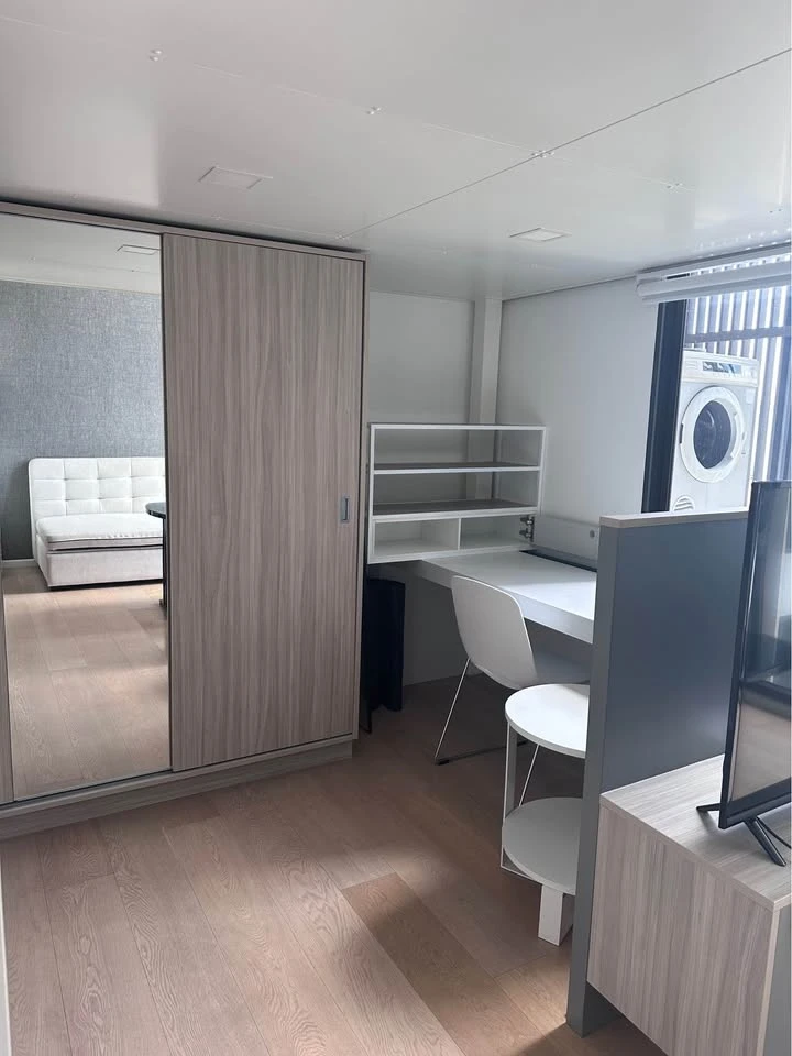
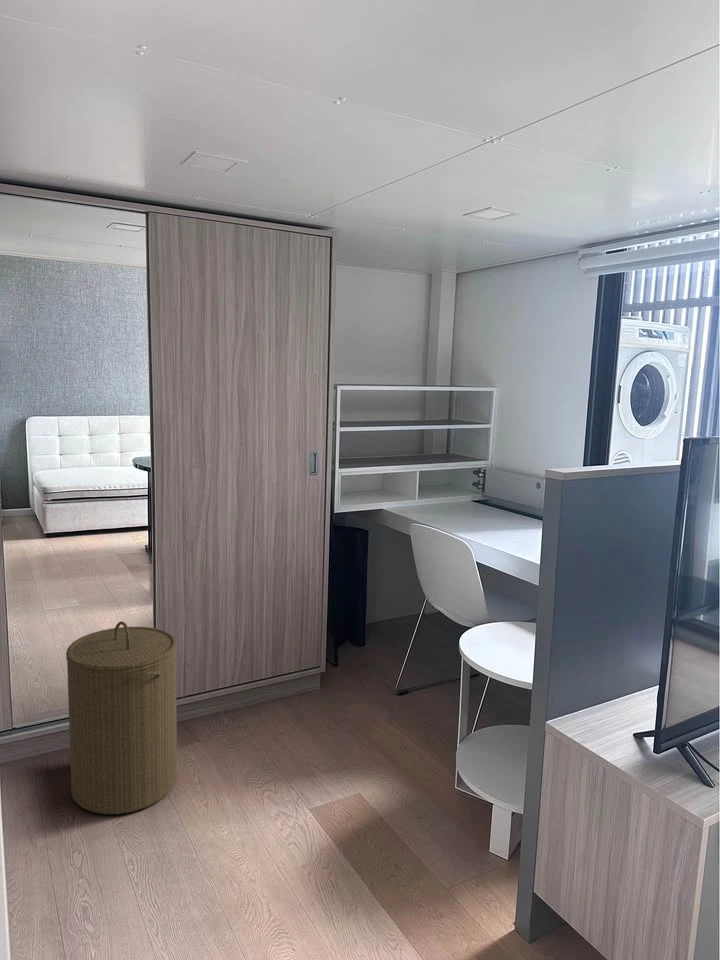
+ laundry hamper [65,620,178,815]
